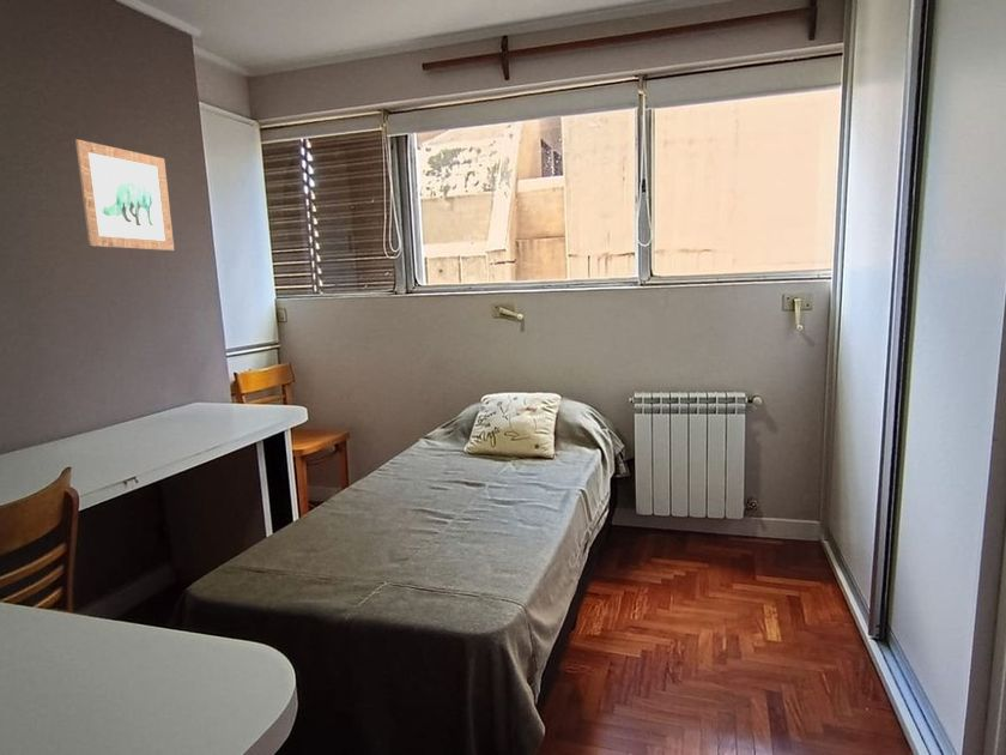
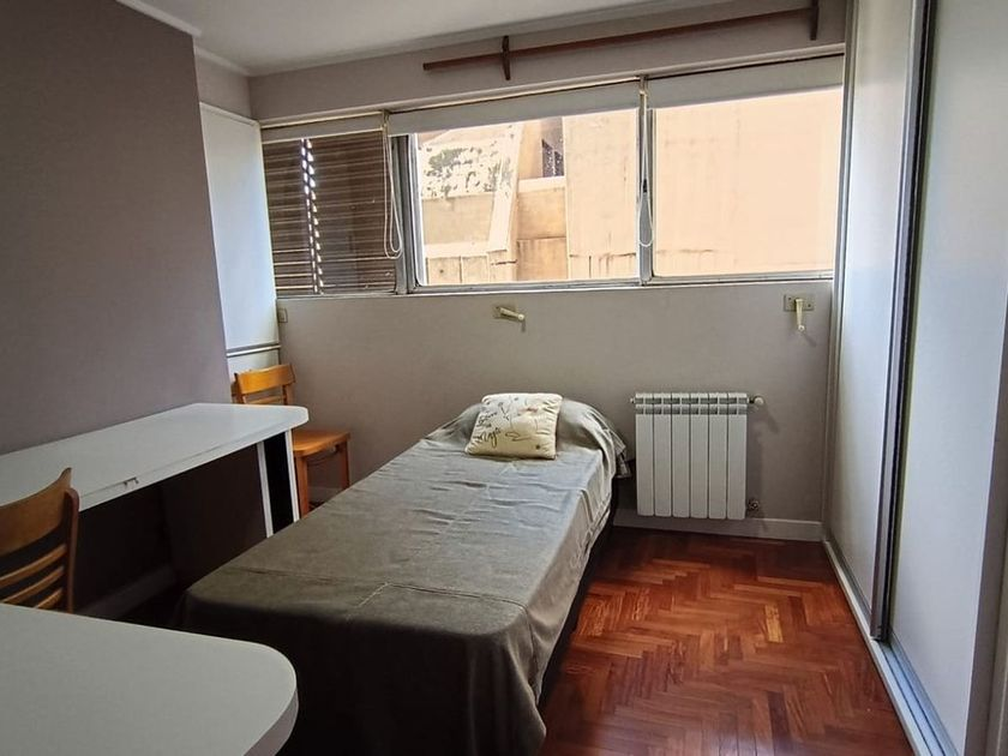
- wall art [74,138,175,252]
